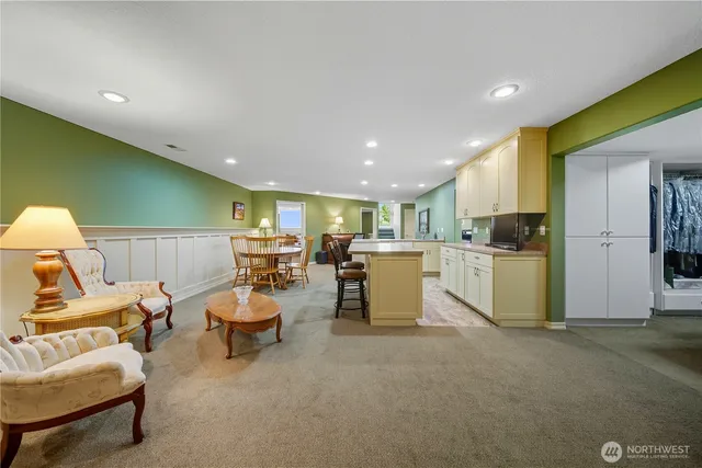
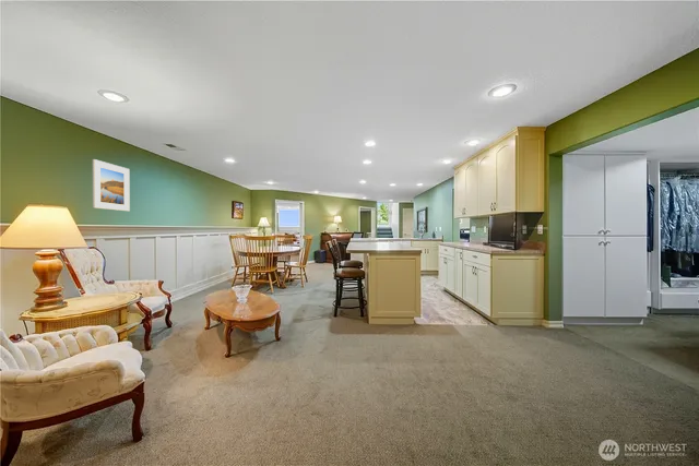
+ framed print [92,158,131,212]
